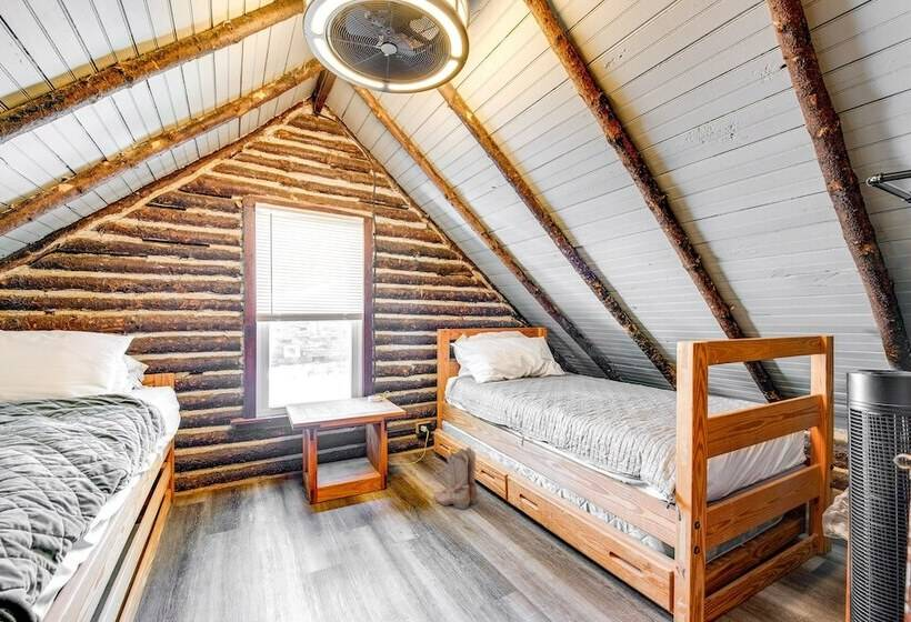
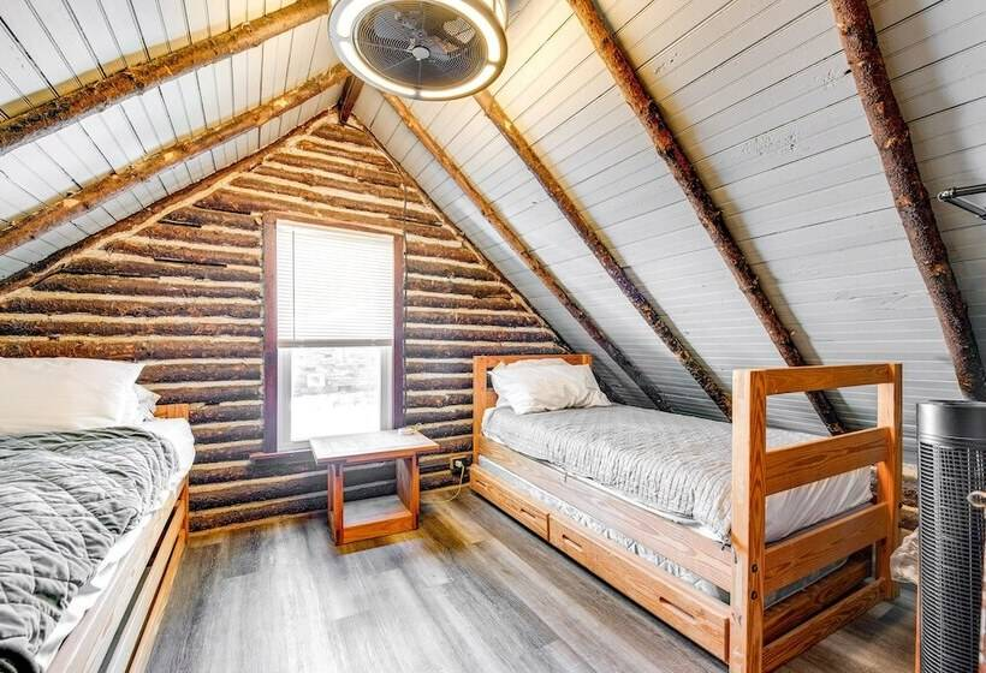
- boots [432,445,478,510]
